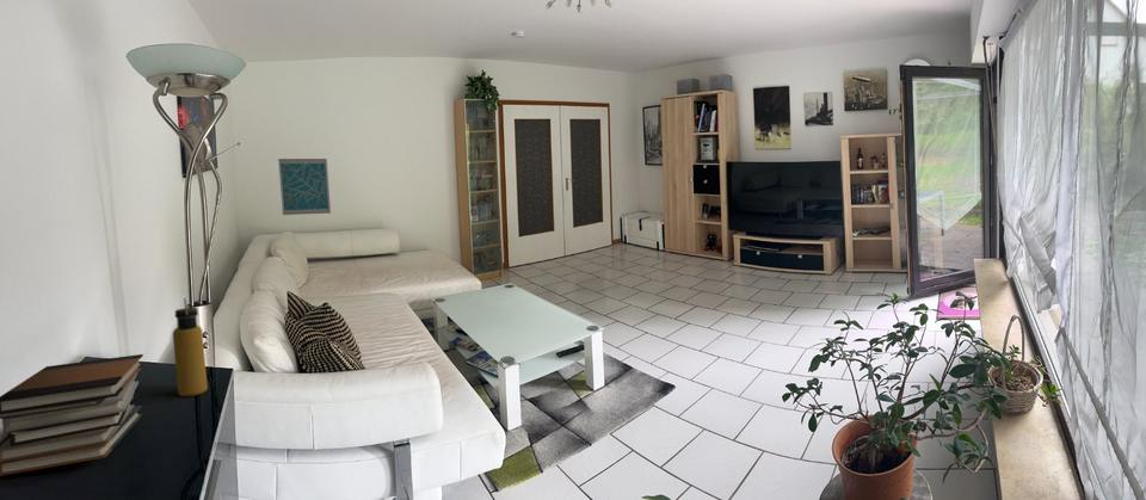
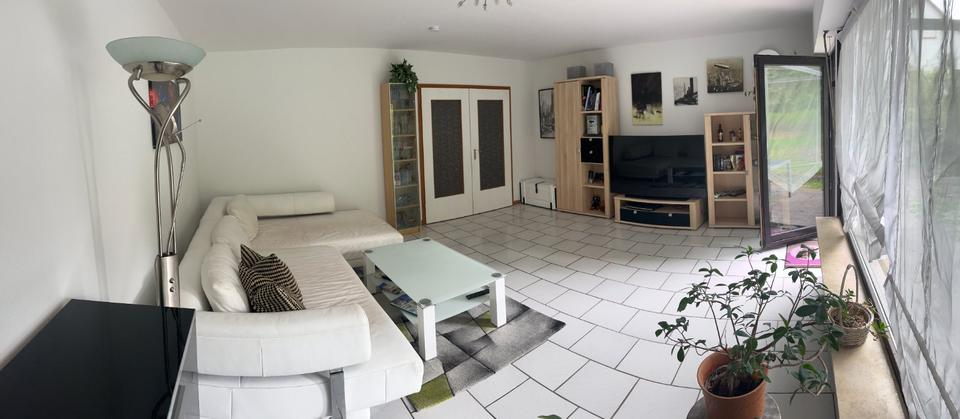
- water bottle [172,297,209,397]
- wall art [277,158,332,216]
- book stack [0,353,146,477]
